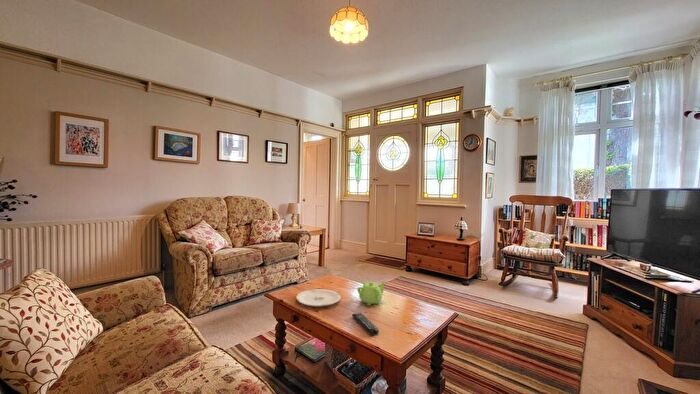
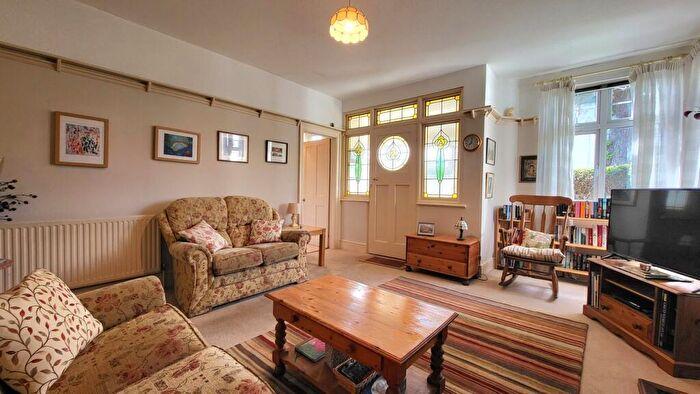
- remote control [351,312,380,336]
- teapot [356,280,386,307]
- plate [295,288,342,308]
